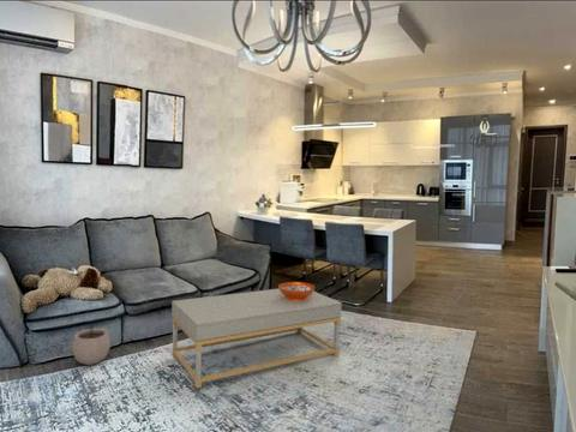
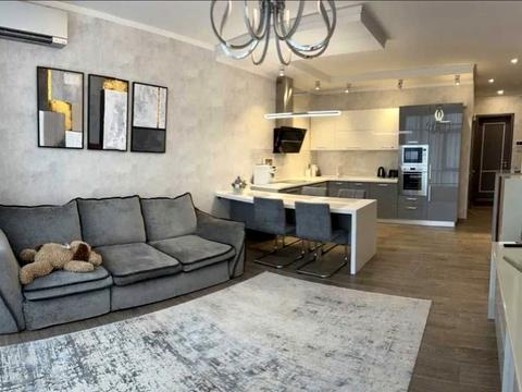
- coffee table [170,288,343,389]
- plant pot [71,319,112,366]
- decorative bowl [277,281,316,301]
